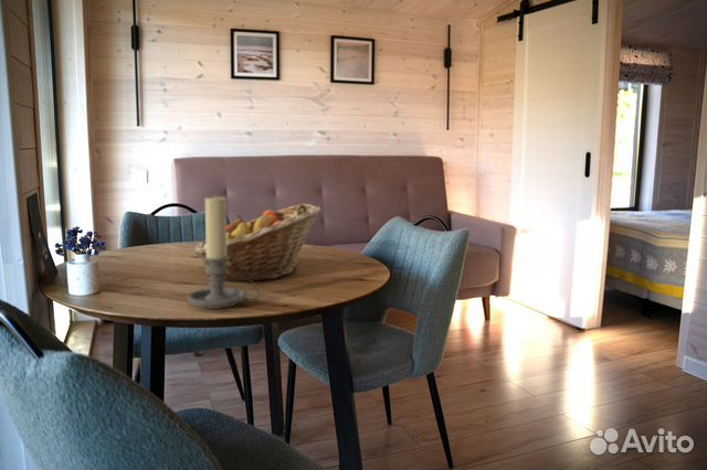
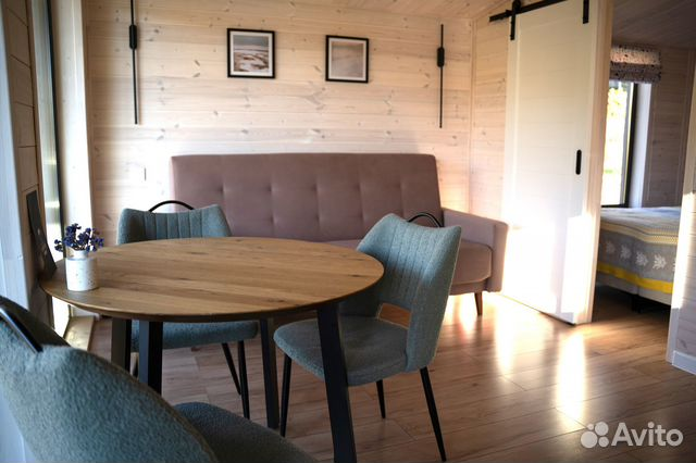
- fruit basket [193,203,323,282]
- candle holder [186,194,261,310]
